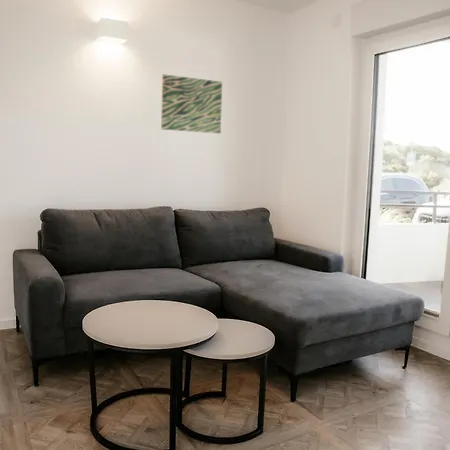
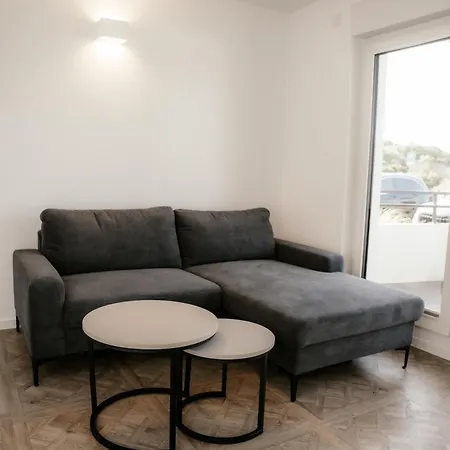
- wall art [160,73,223,134]
